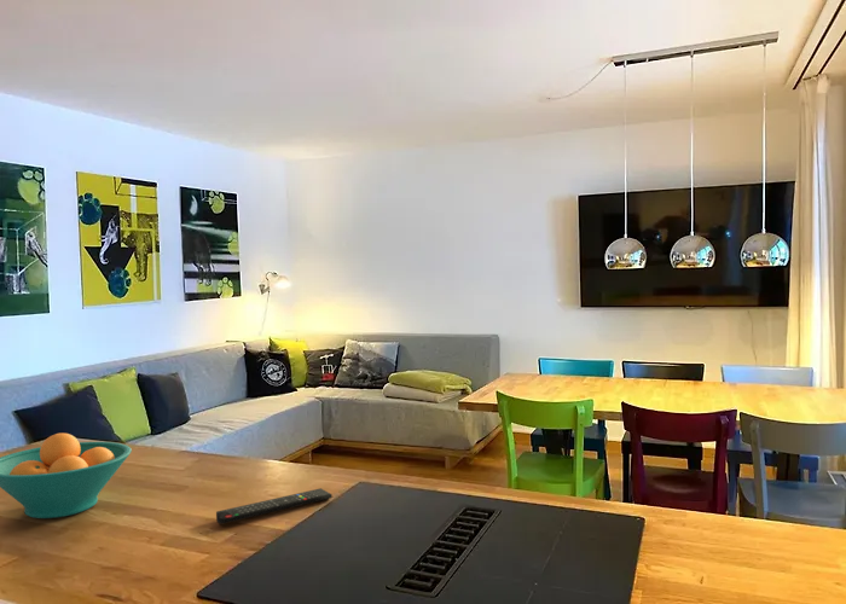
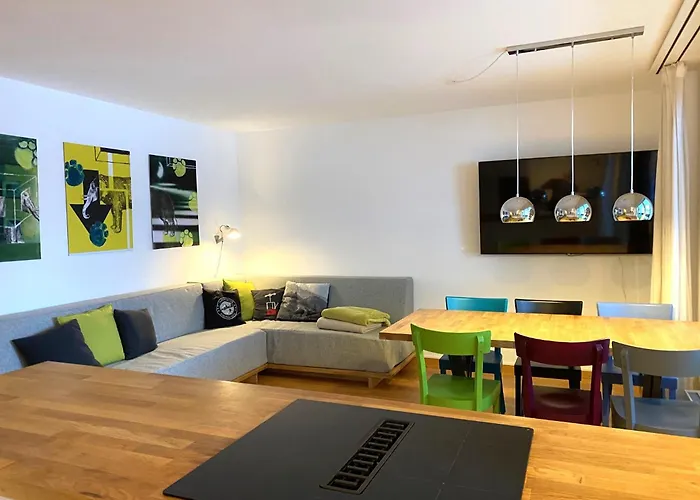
- remote control [215,488,334,525]
- fruit bowl [0,432,133,519]
